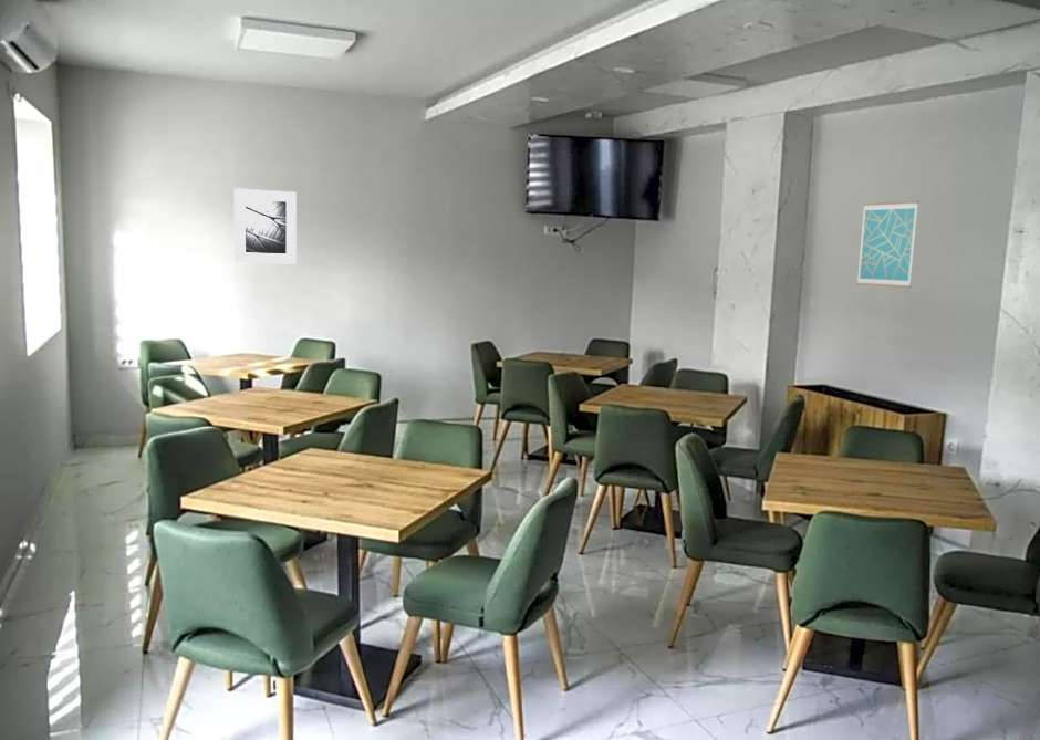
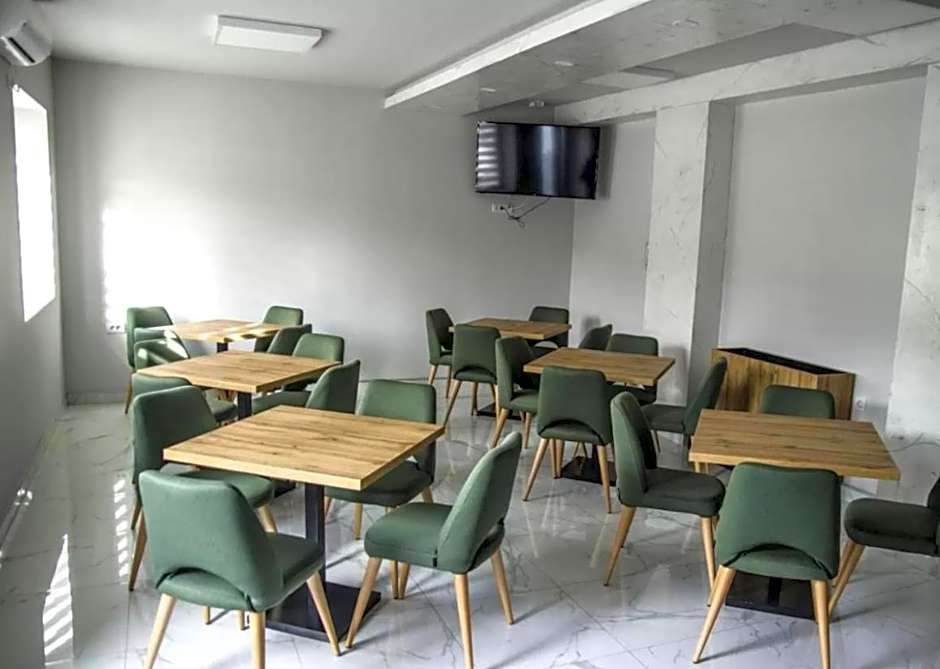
- wall art [855,200,919,289]
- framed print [233,187,298,265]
